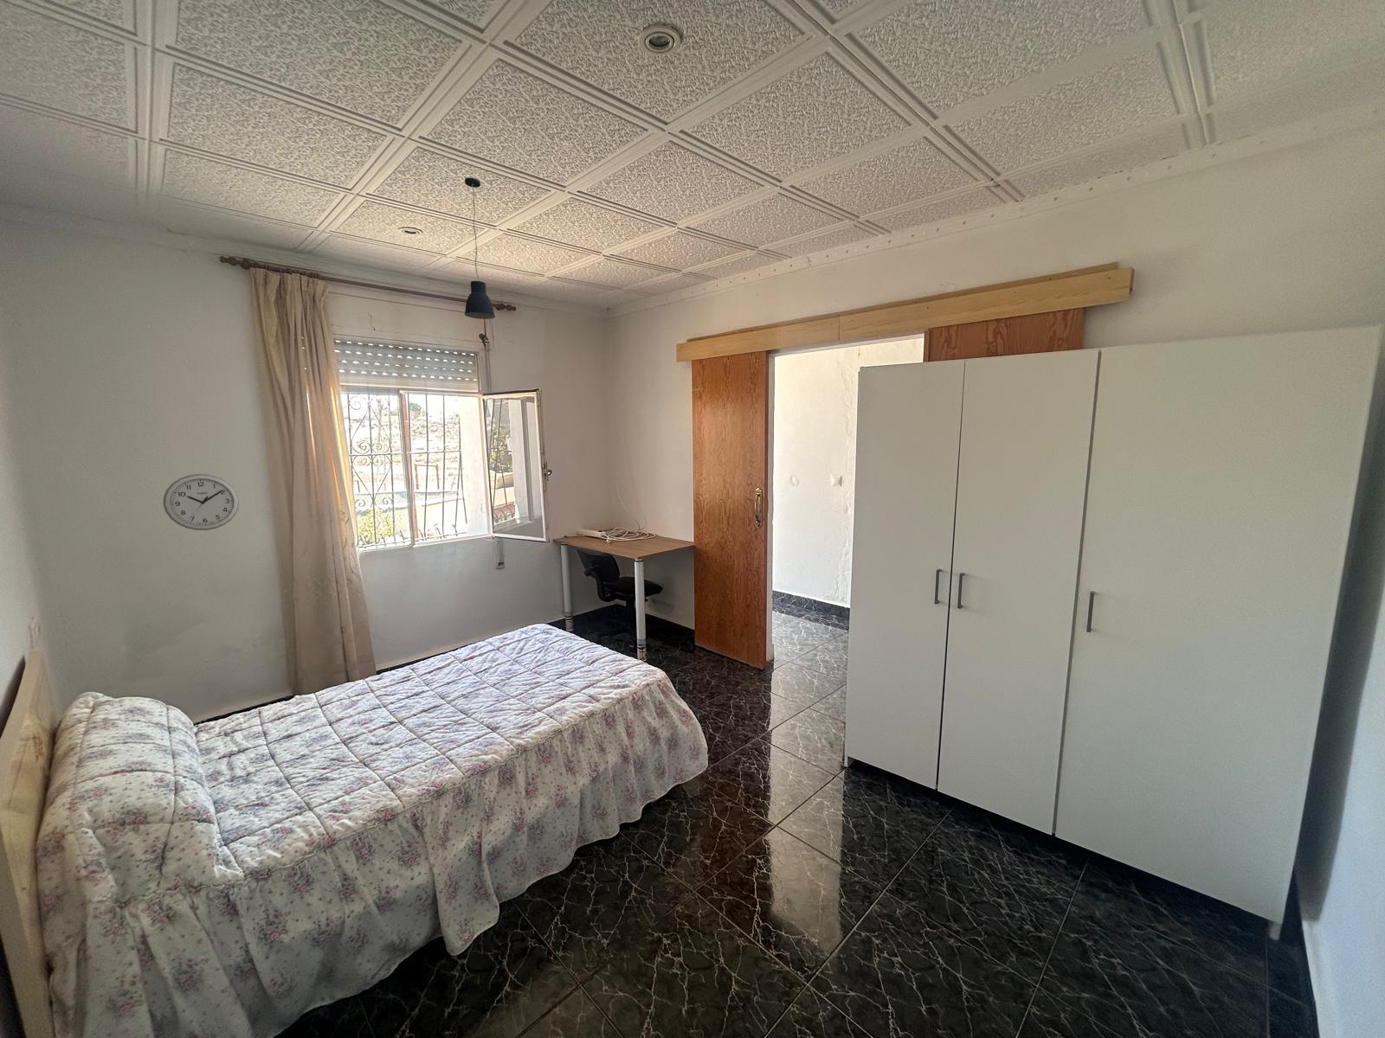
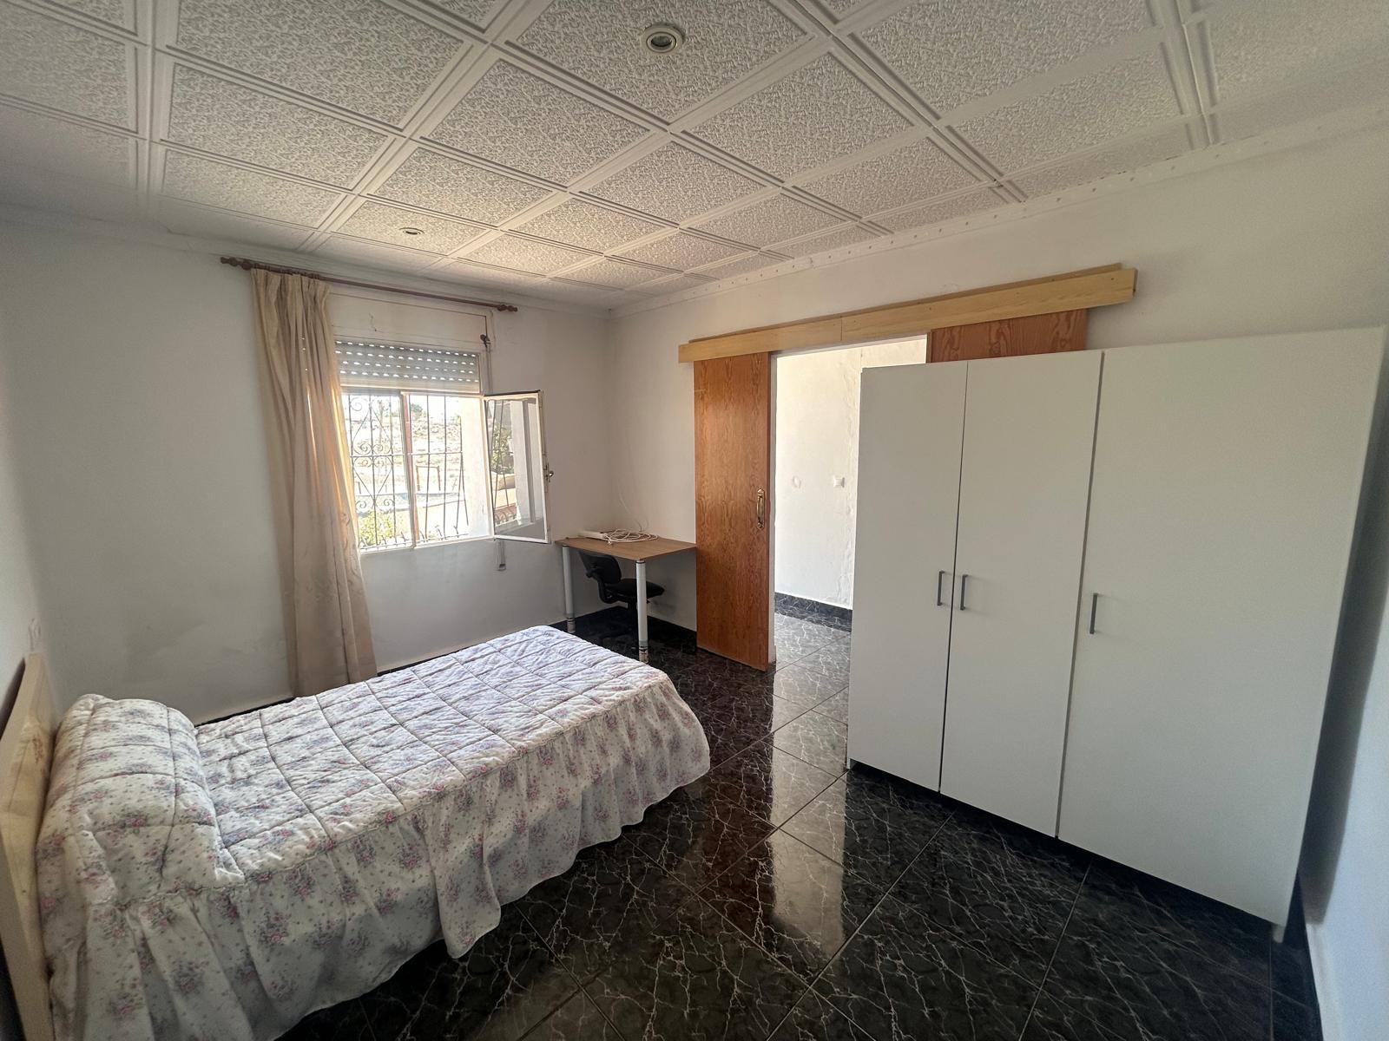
- wall clock [162,473,241,531]
- pendant light [463,177,496,321]
